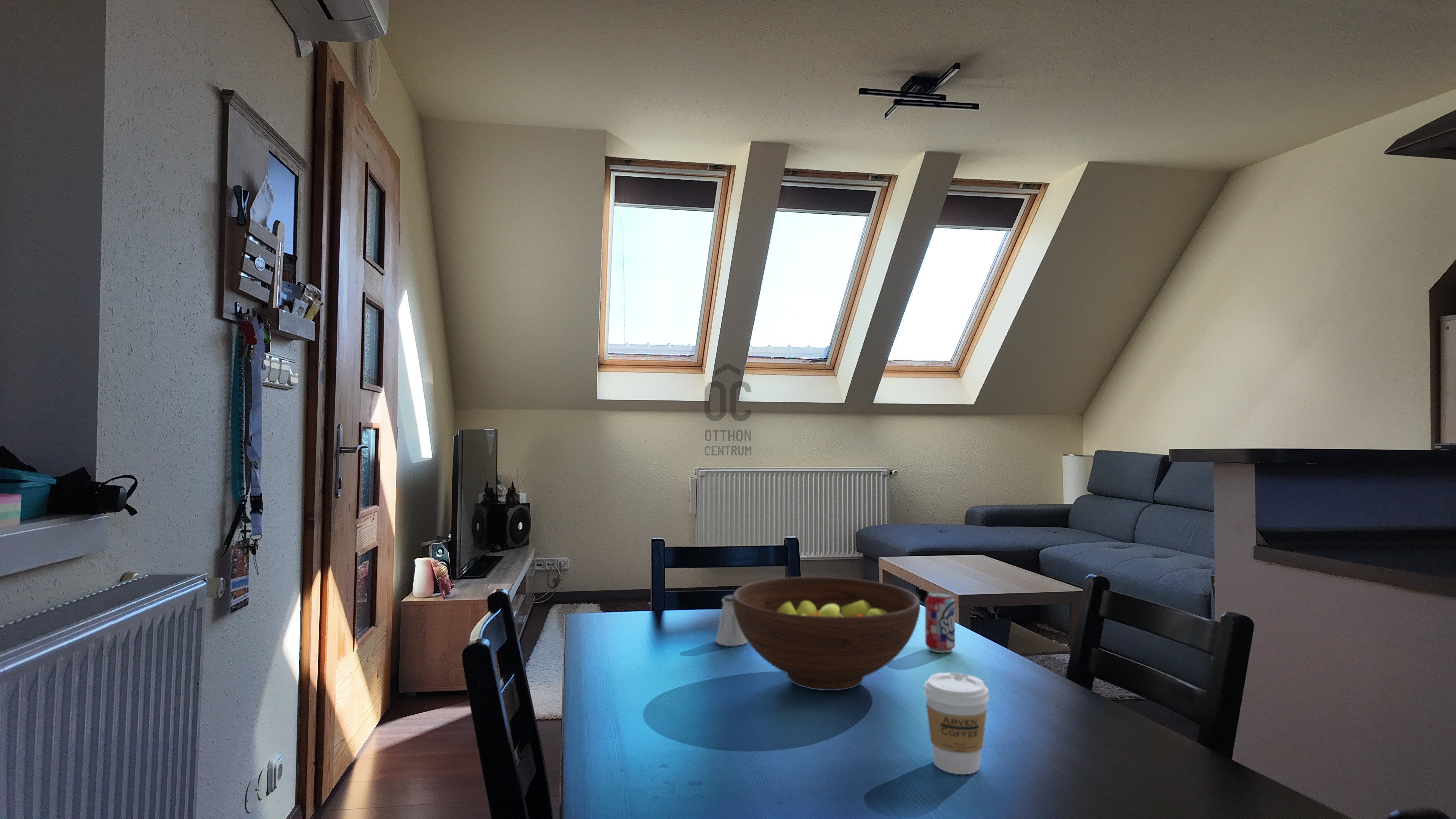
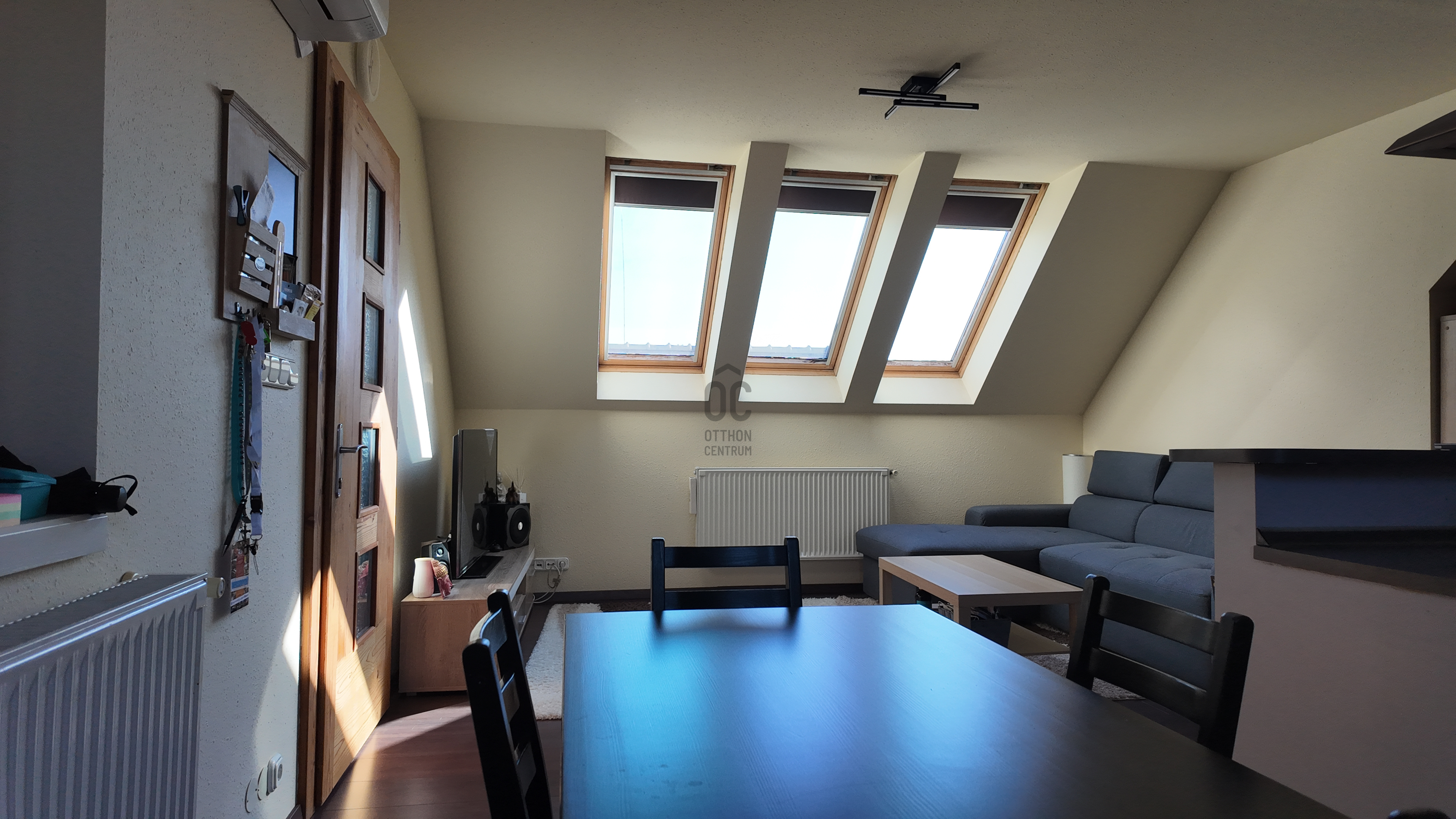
- coffee cup [923,672,989,775]
- beverage can [925,591,956,653]
- saltshaker [715,595,748,646]
- fruit bowl [733,576,921,691]
